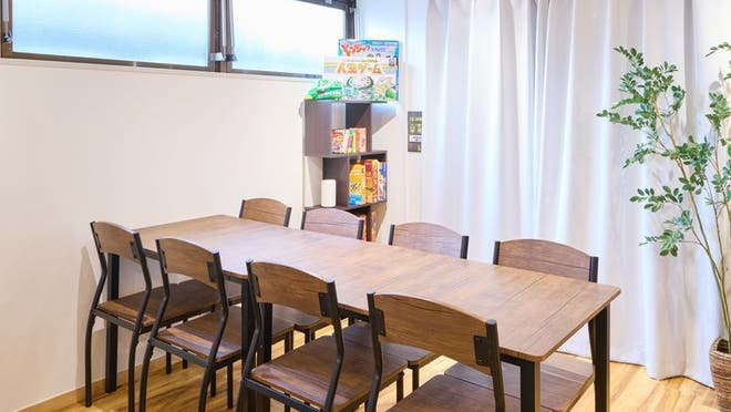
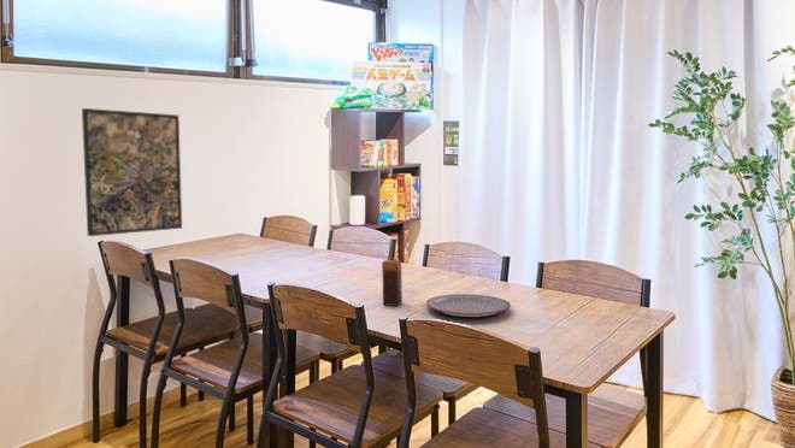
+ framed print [81,107,183,237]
+ candle [381,259,404,307]
+ plate [425,293,512,318]
